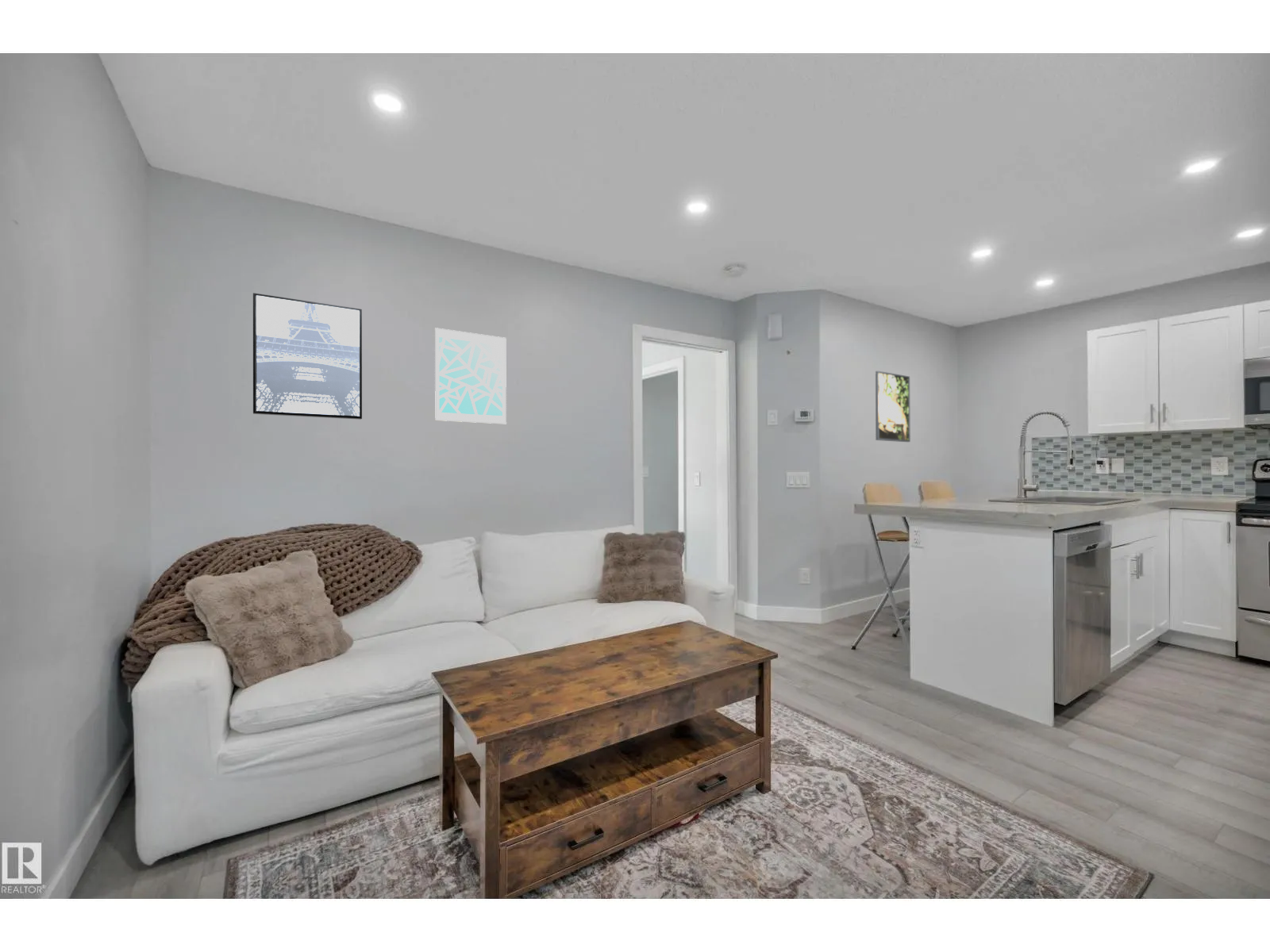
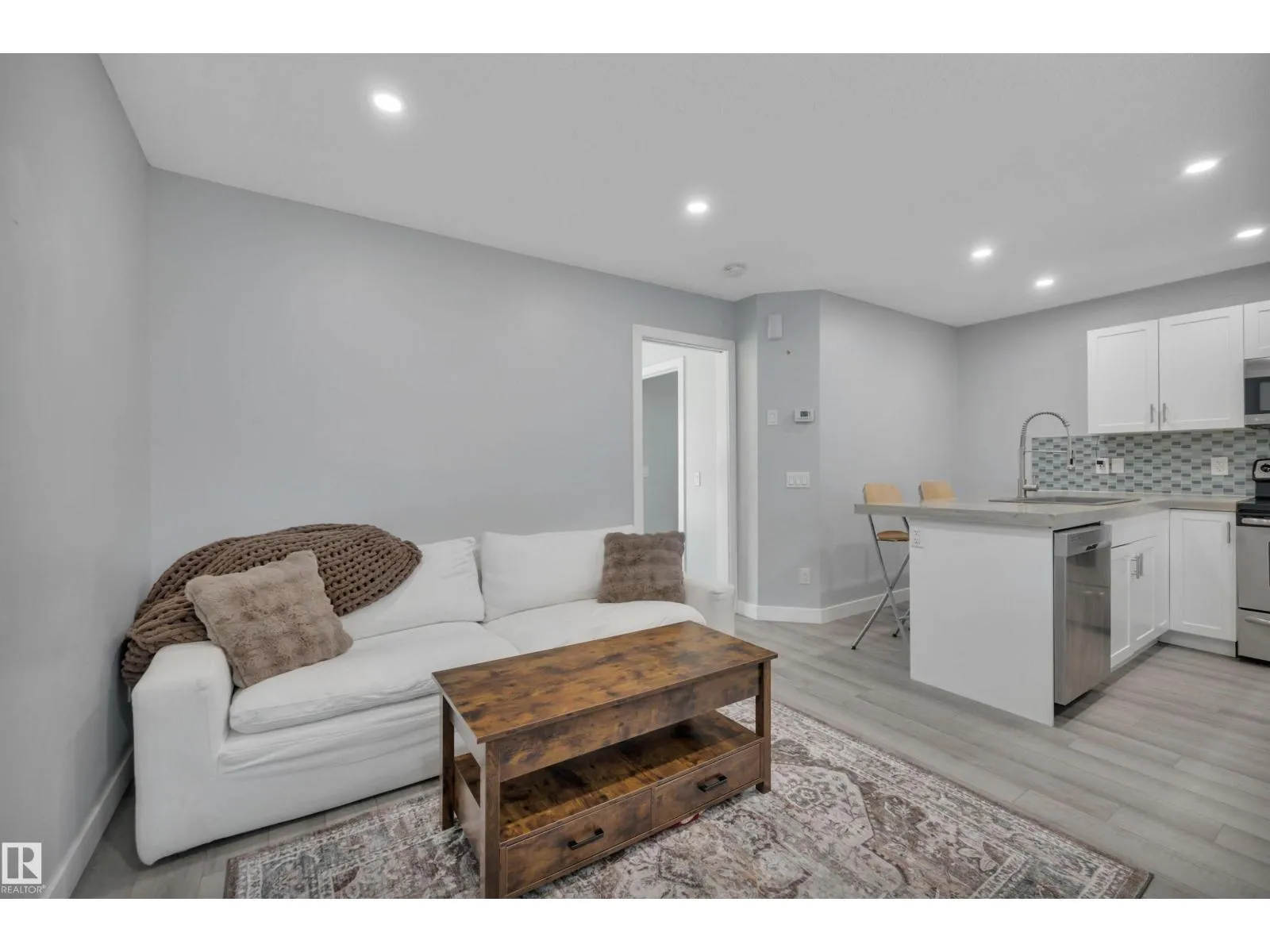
- wall art [434,327,507,424]
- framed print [875,370,911,443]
- wall art [252,292,363,420]
